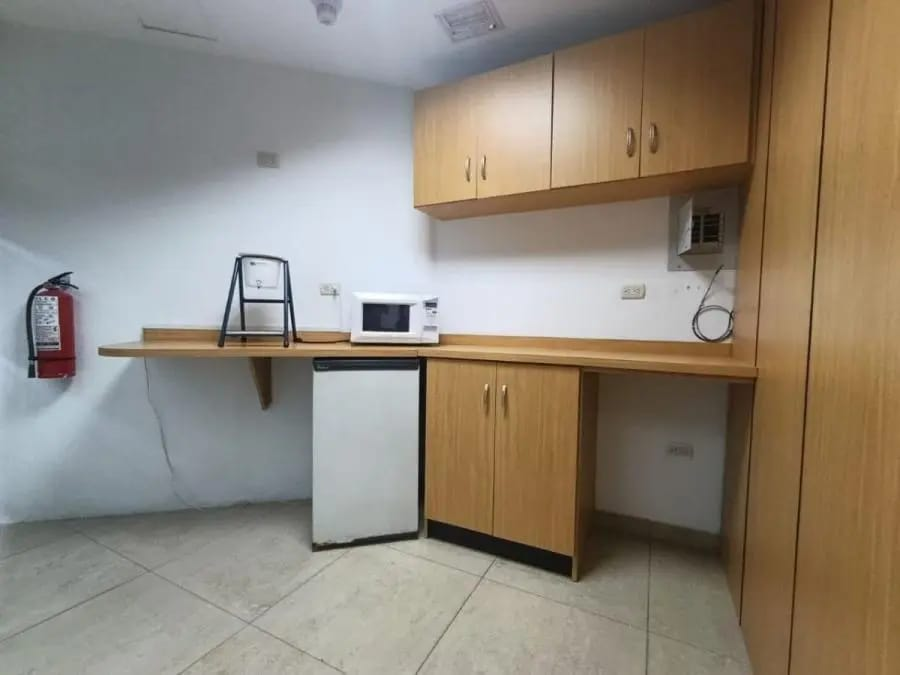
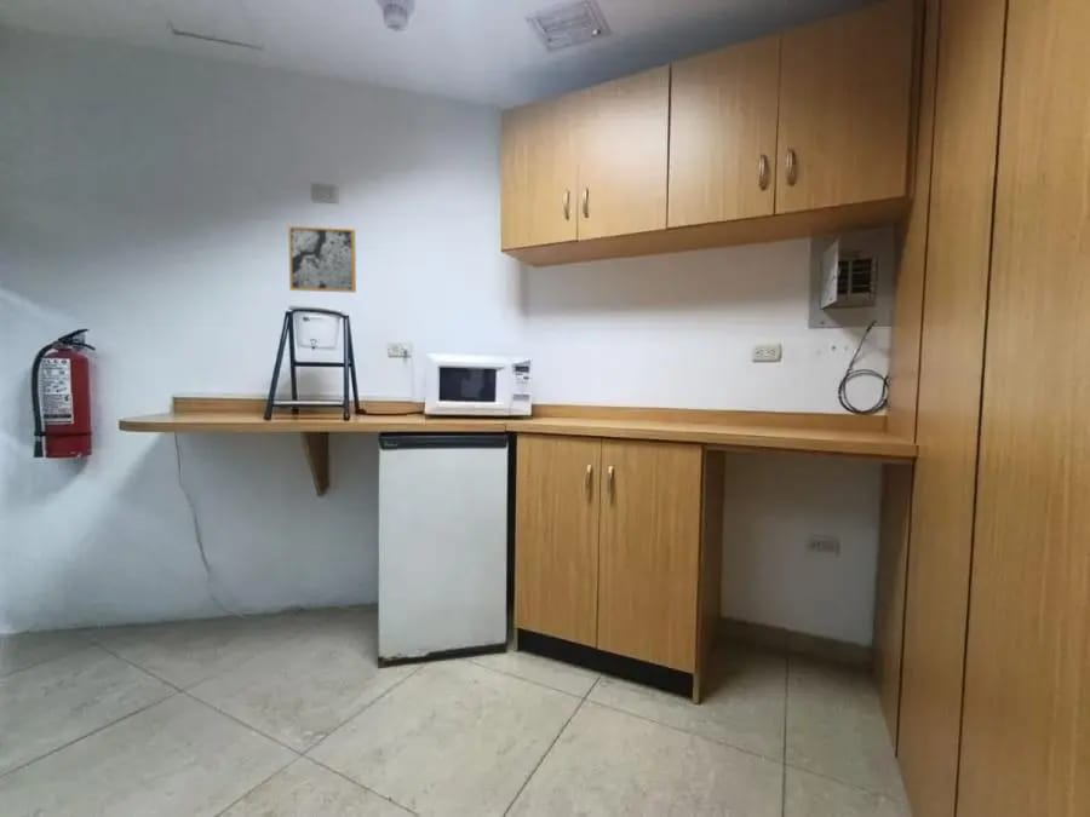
+ wall art [287,225,357,294]
